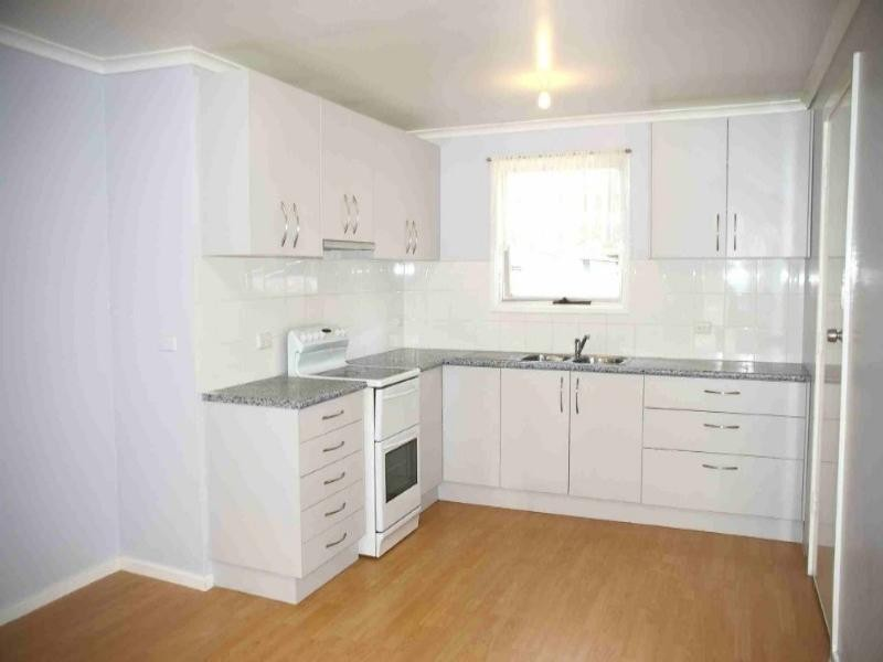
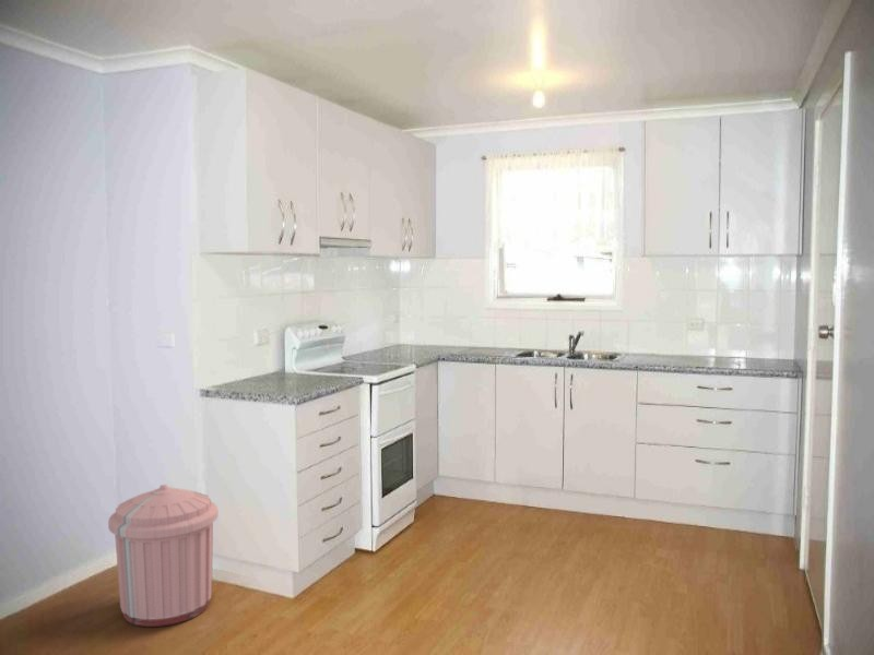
+ trash can [107,484,220,628]
